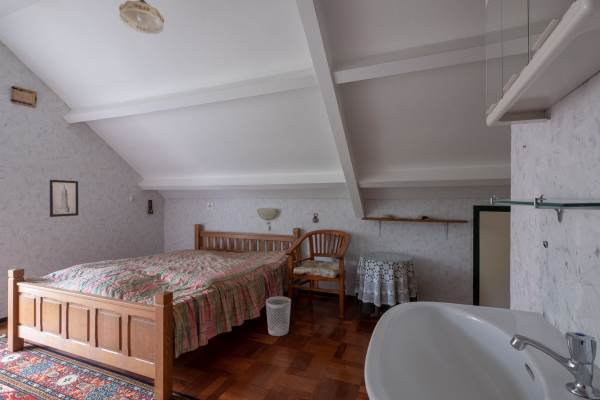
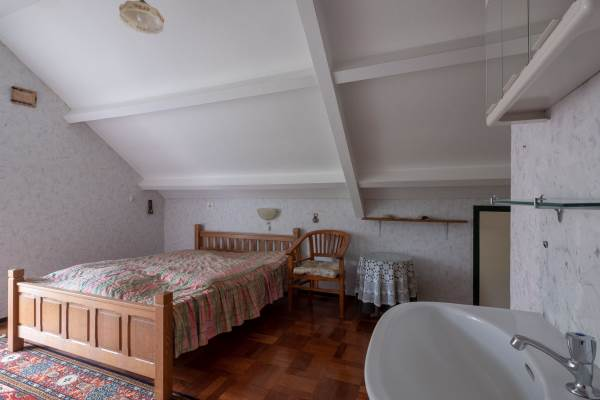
- wall art [49,179,79,218]
- wastebasket [265,295,292,337]
